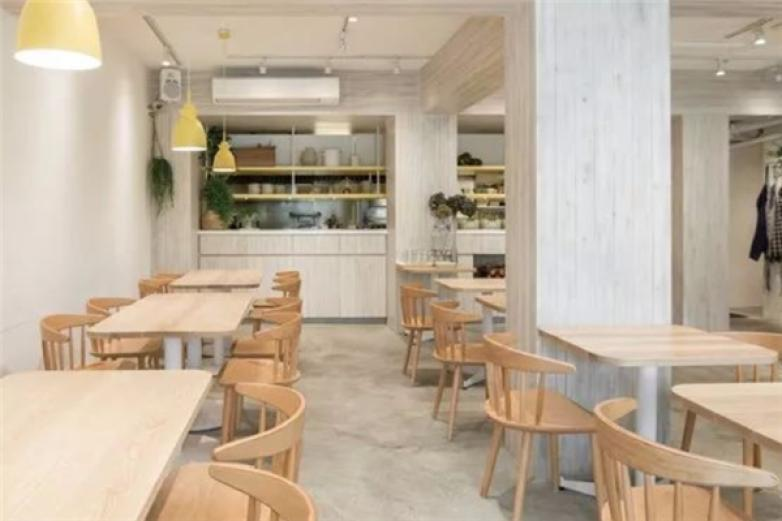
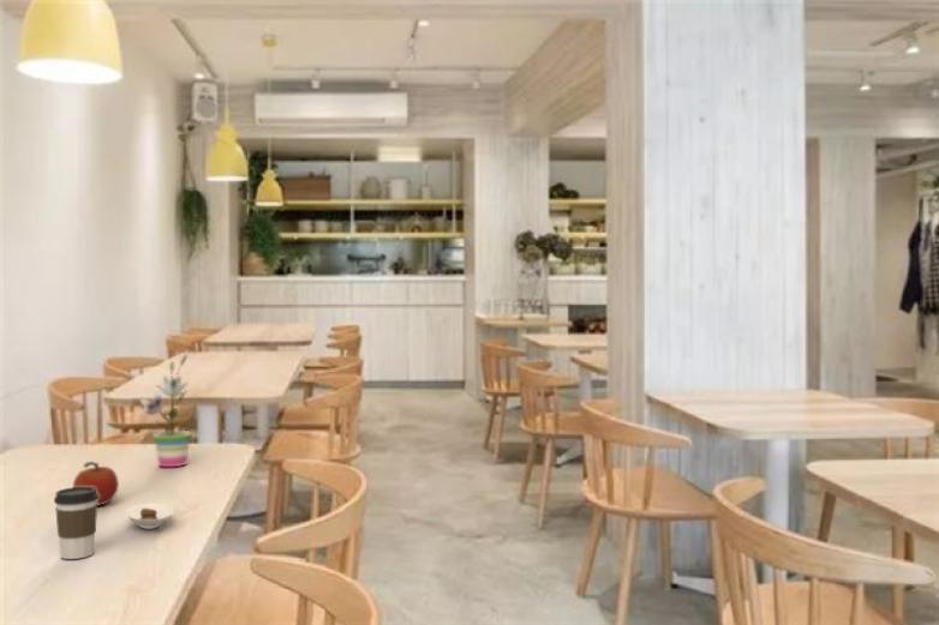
+ fruit [72,461,120,506]
+ saucer [125,503,174,530]
+ potted plant [134,354,193,468]
+ coffee cup [53,486,98,560]
